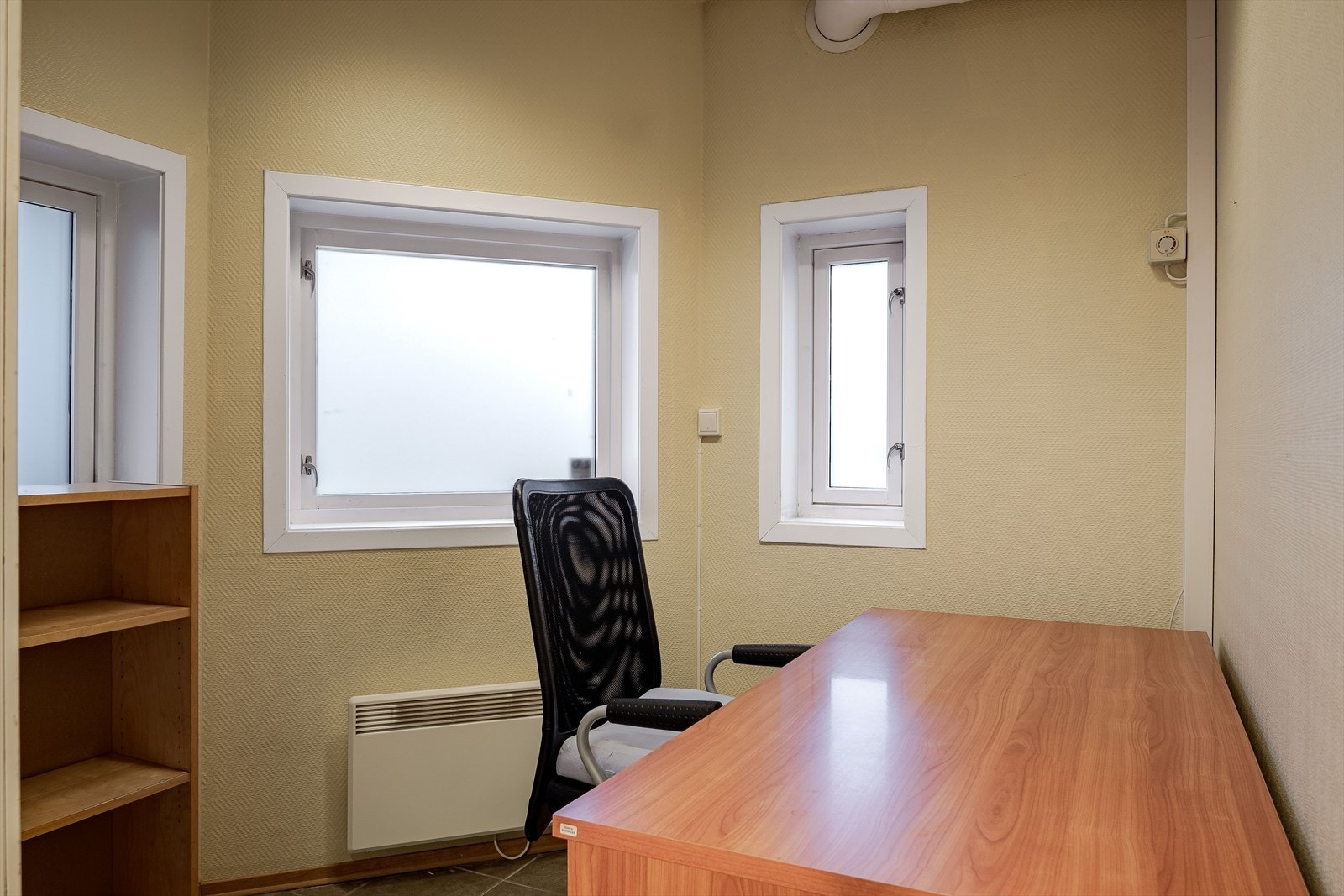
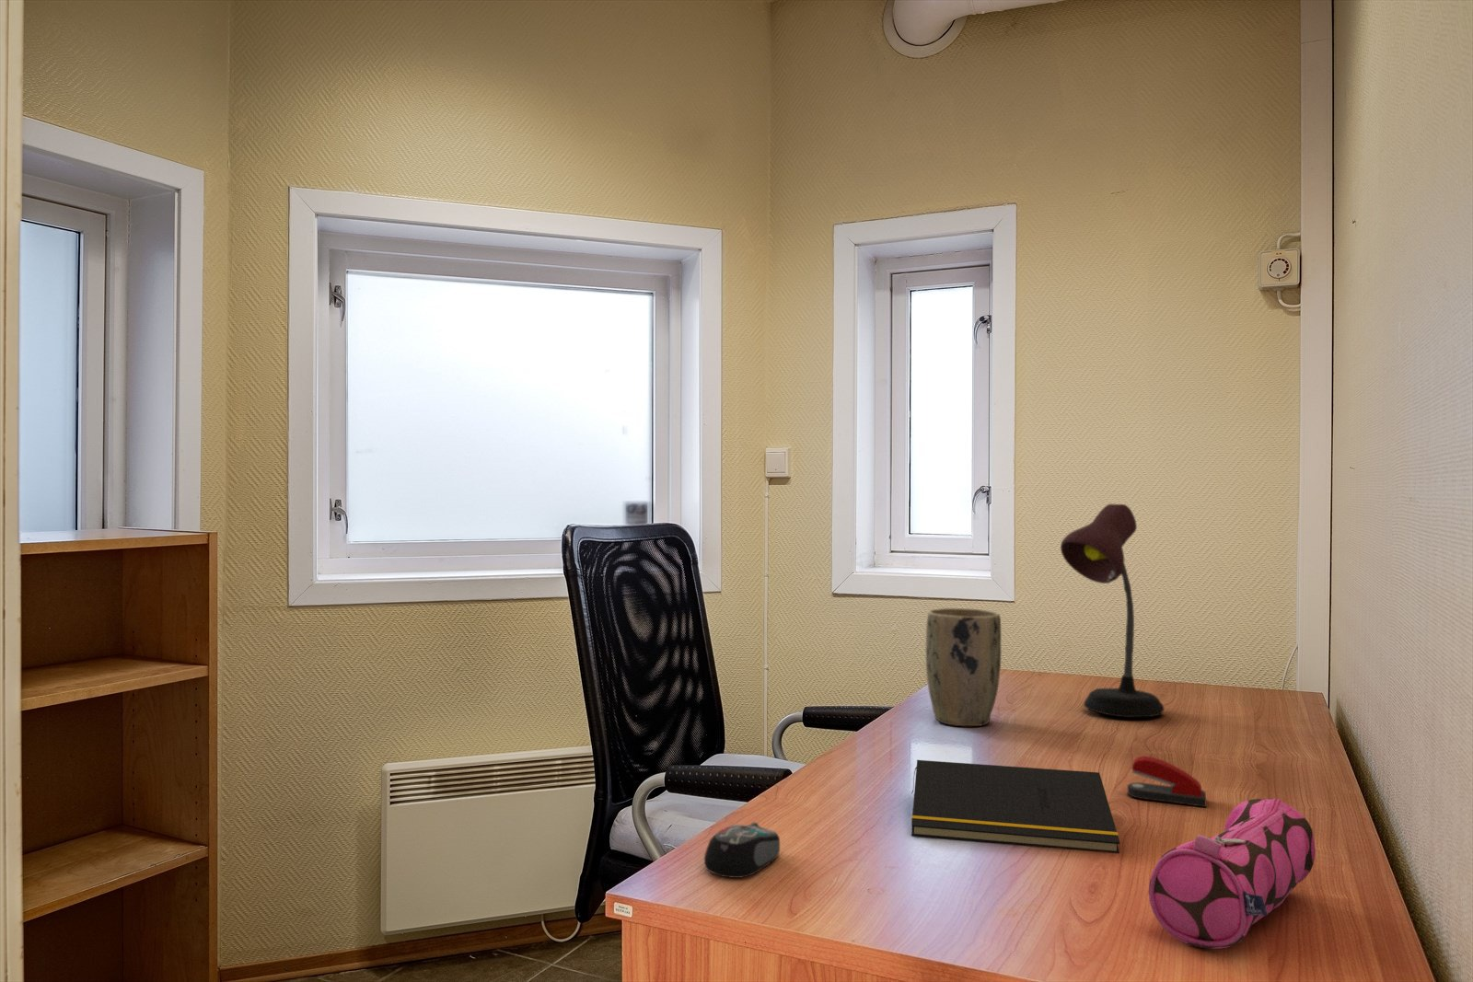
+ plant pot [925,607,1002,727]
+ pencil case [1147,798,1316,950]
+ stapler [1127,755,1207,808]
+ desk lamp [1060,502,1165,718]
+ computer mouse [704,822,780,879]
+ notepad [911,760,1120,854]
